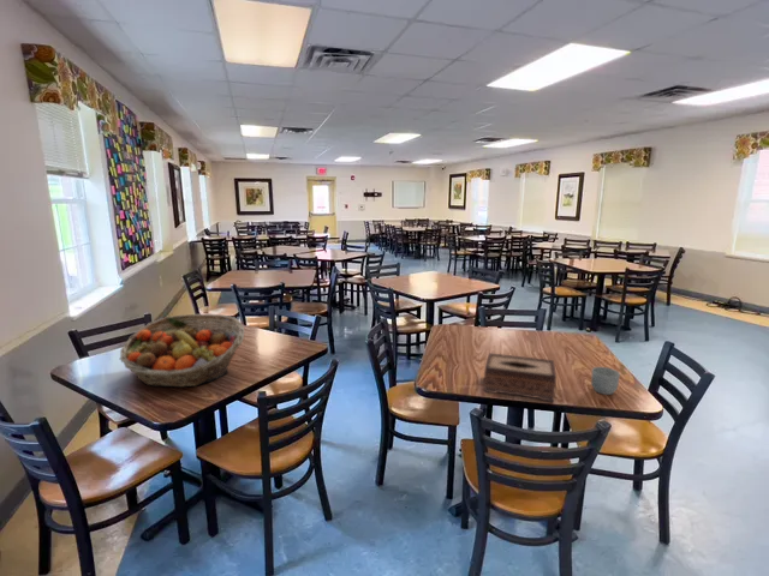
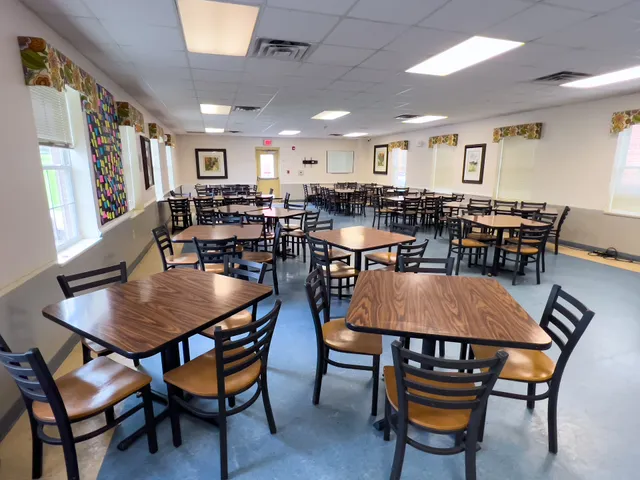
- tissue box [482,352,558,403]
- fruit basket [119,313,245,389]
- mug [590,366,621,396]
